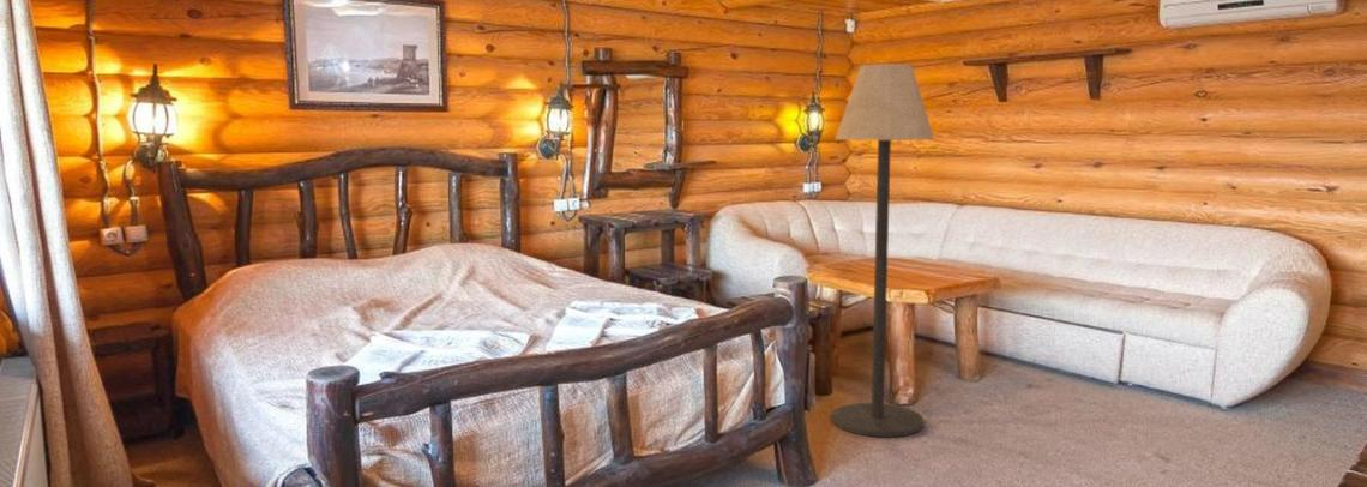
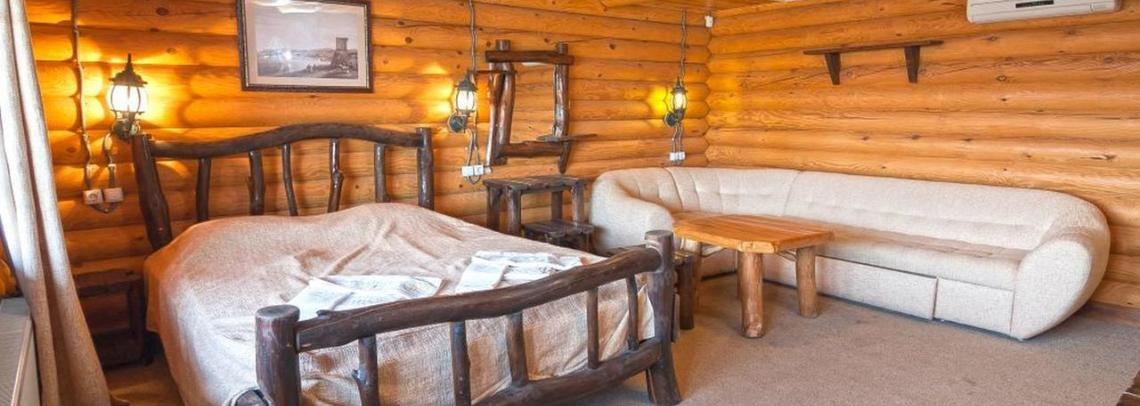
- floor lamp [831,62,935,438]
